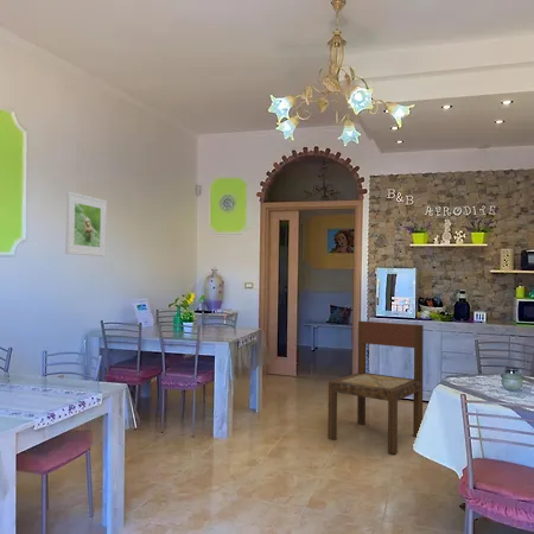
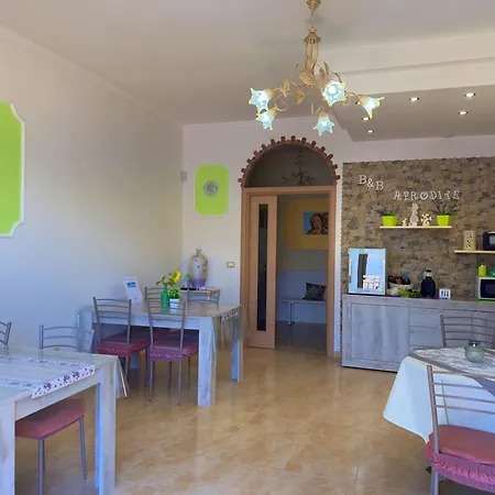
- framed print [64,191,108,258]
- dining chair [326,320,425,454]
